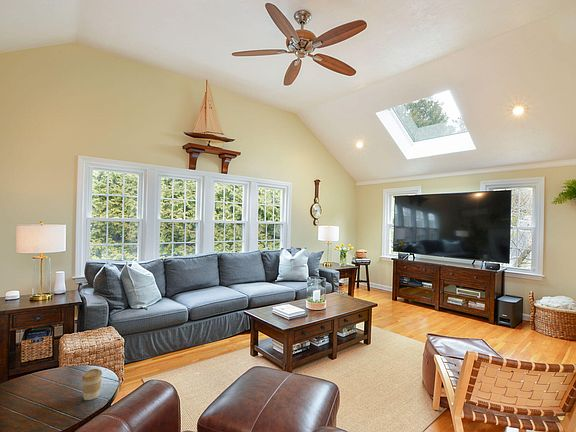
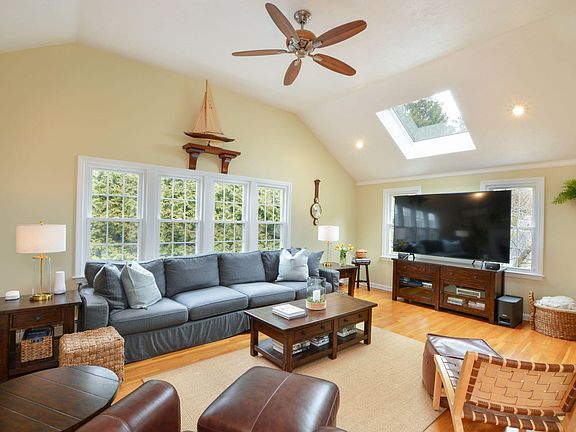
- coffee cup [80,368,103,401]
